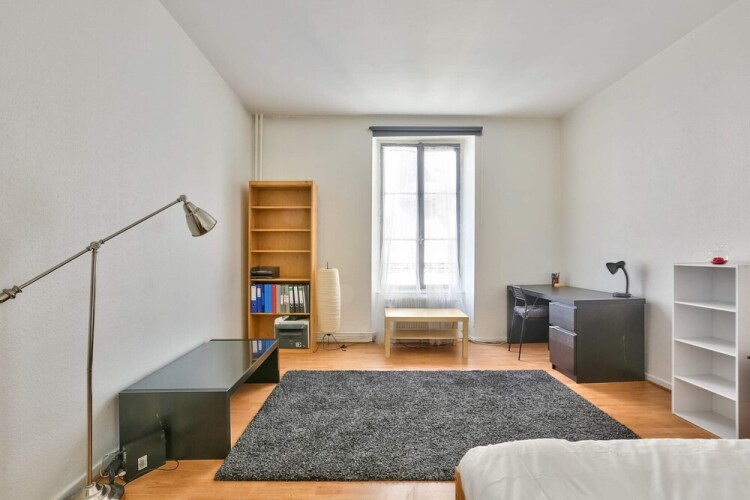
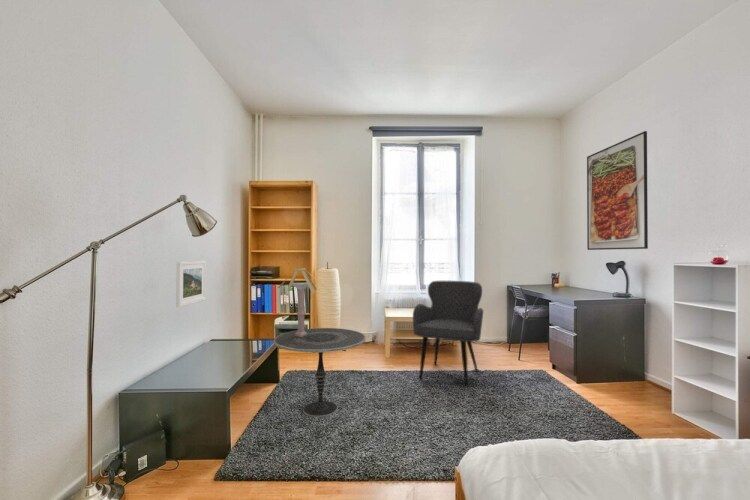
+ table lamp [277,267,332,337]
+ armchair [412,280,484,387]
+ side table [273,327,367,418]
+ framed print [586,130,649,251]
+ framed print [175,260,207,308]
